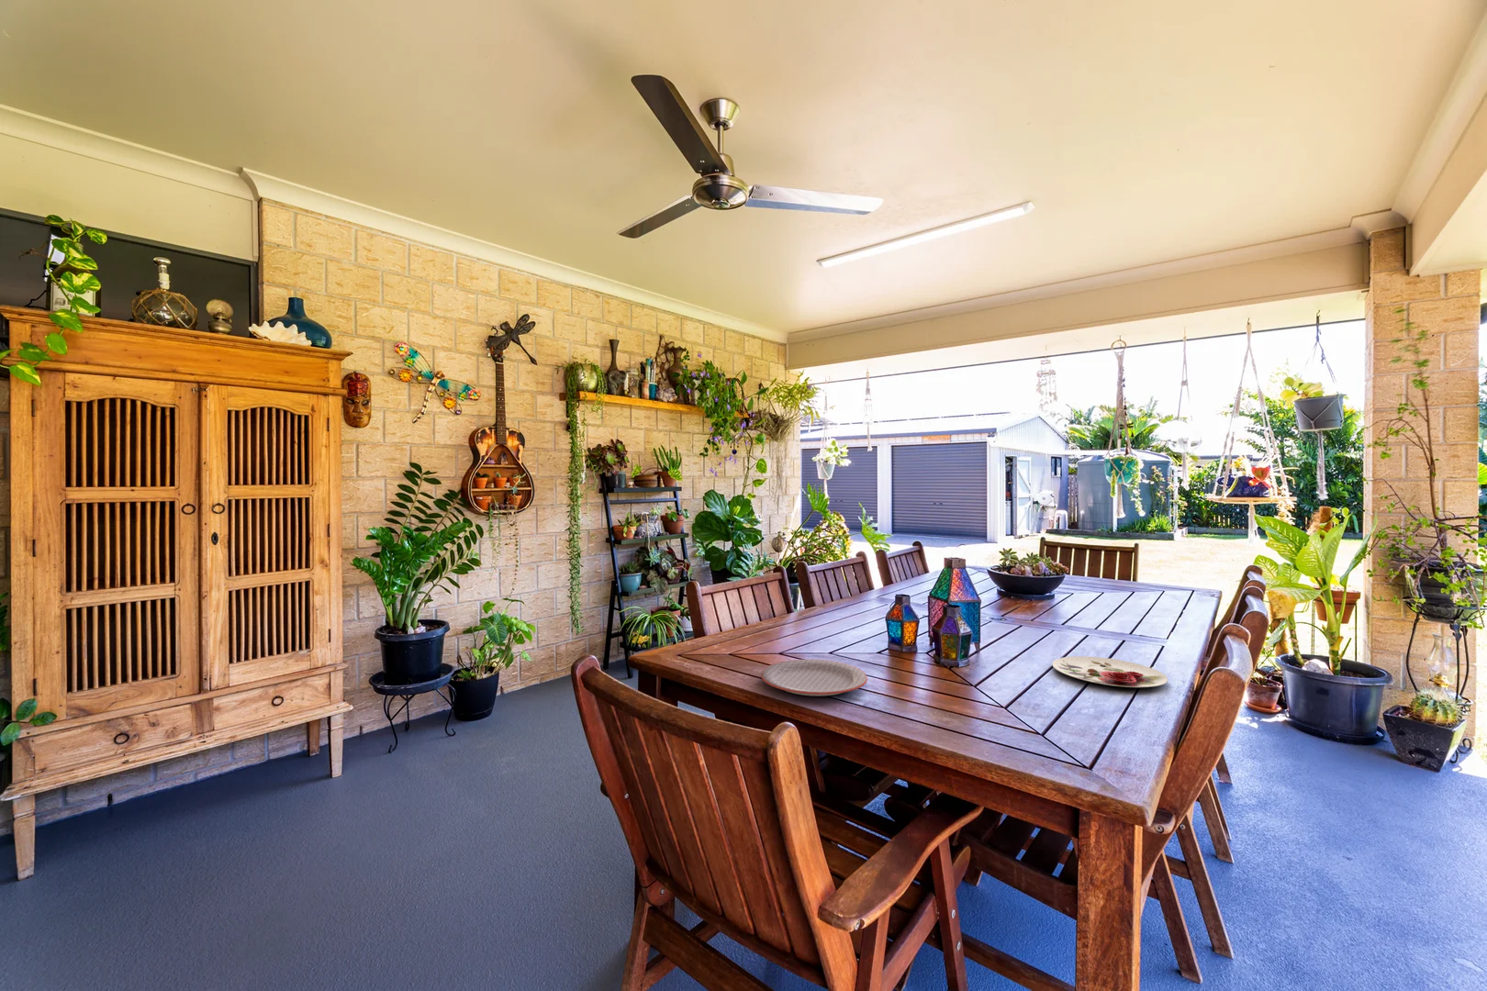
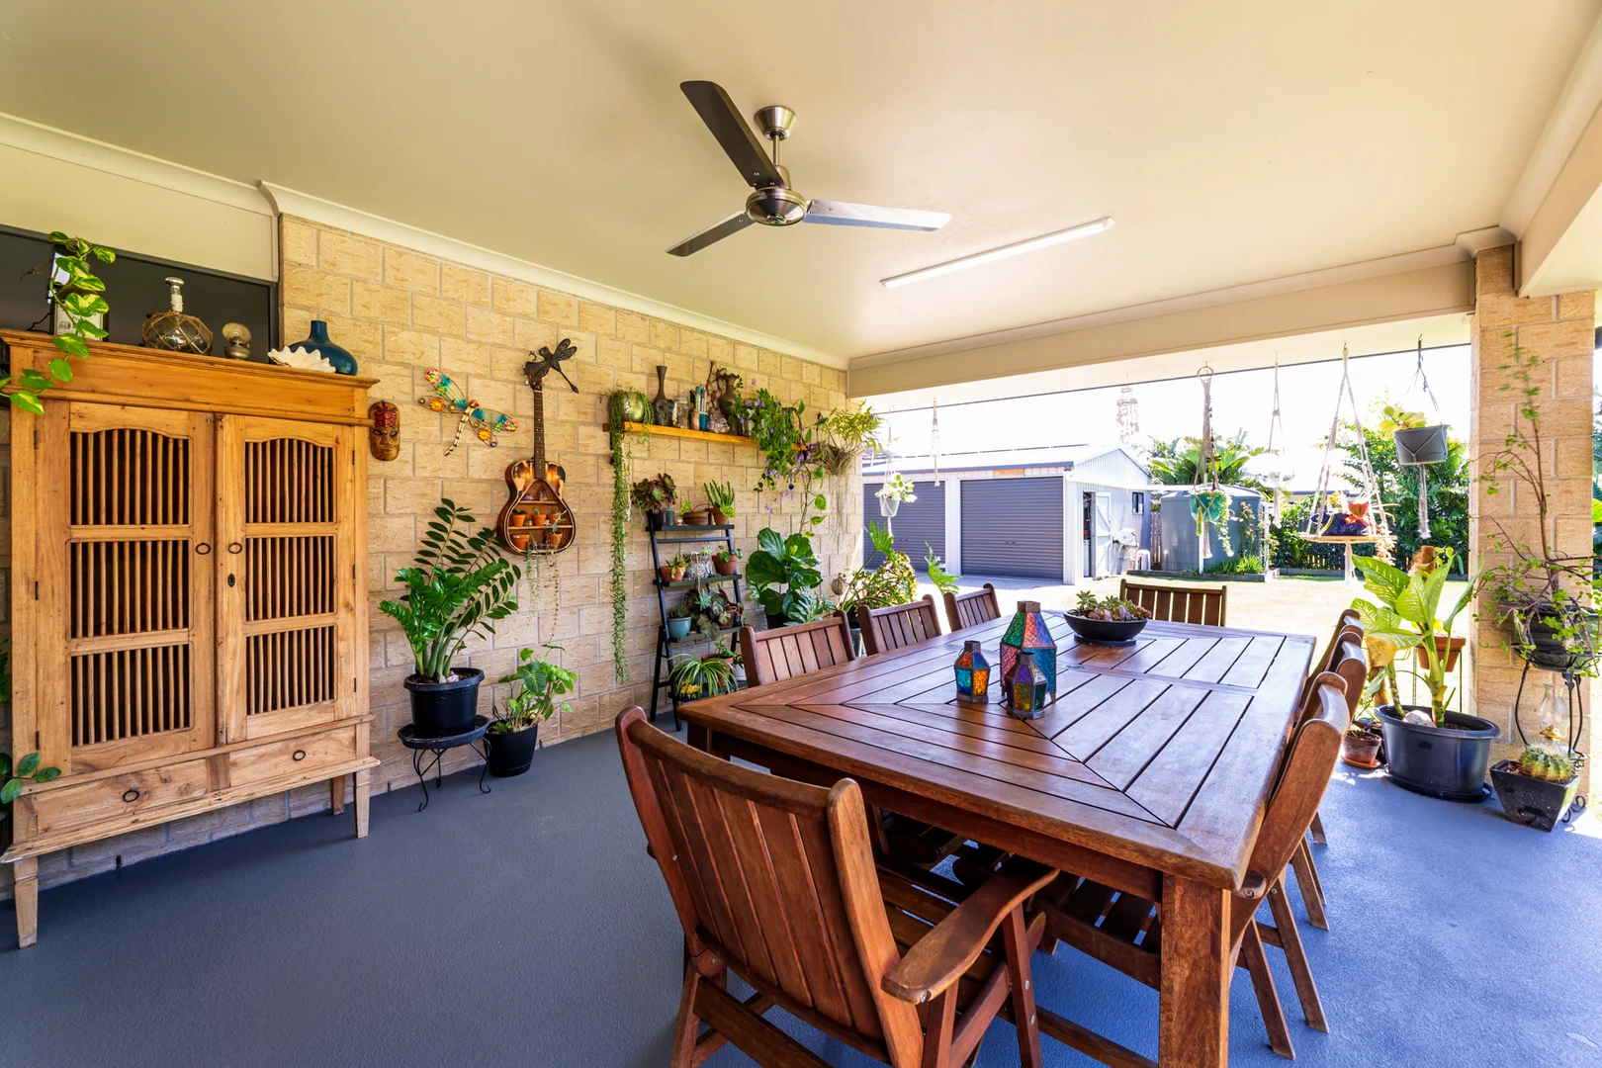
- plate [760,659,869,697]
- plate [1051,655,1168,688]
